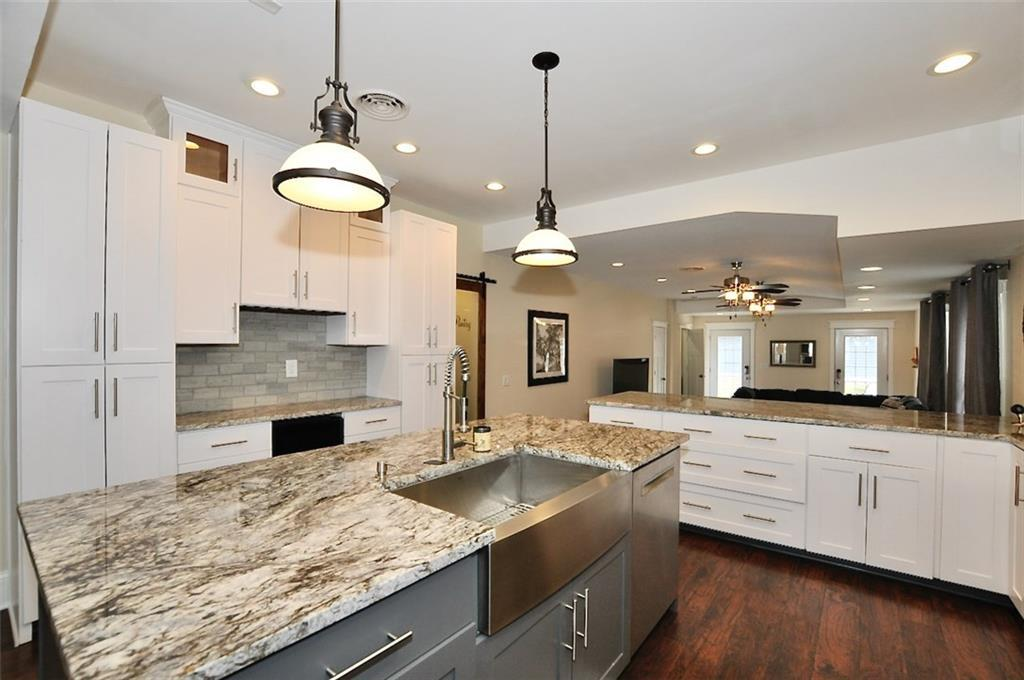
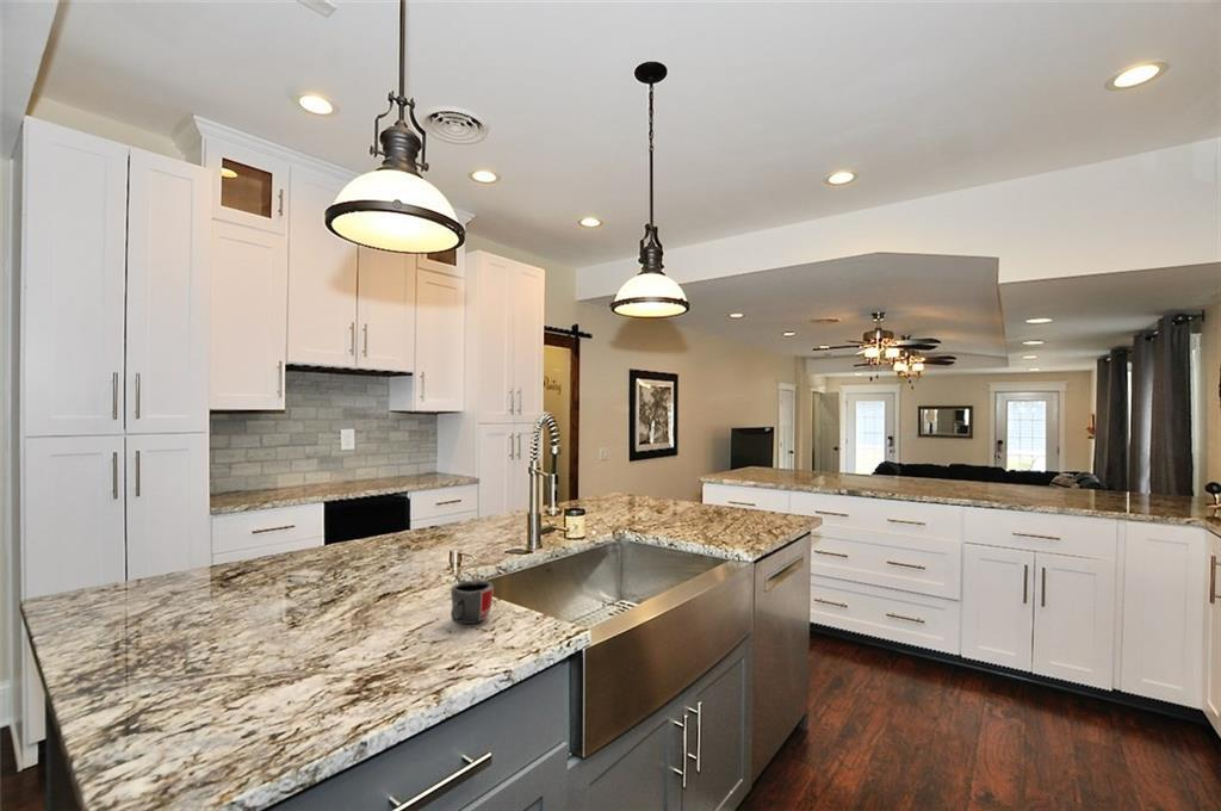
+ mug [450,580,495,625]
